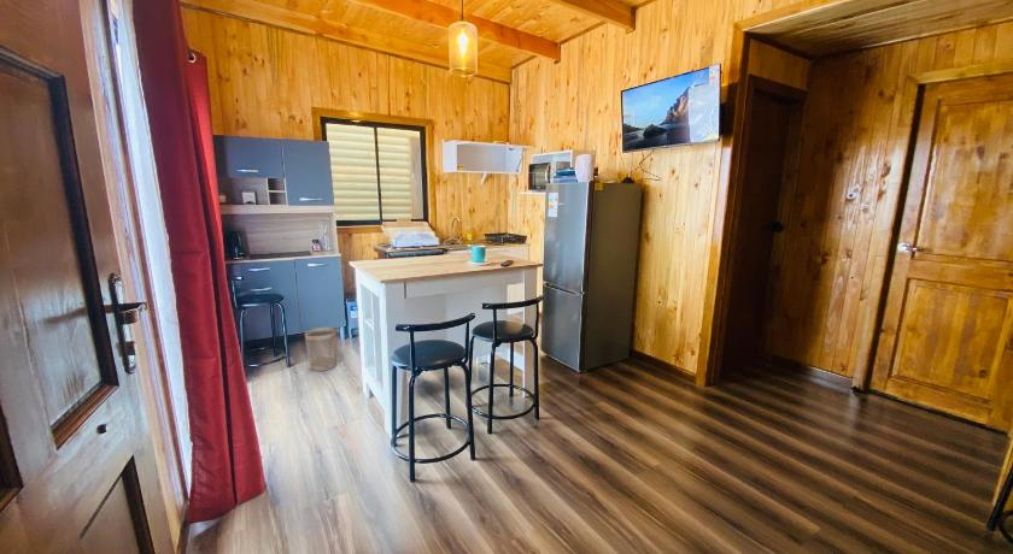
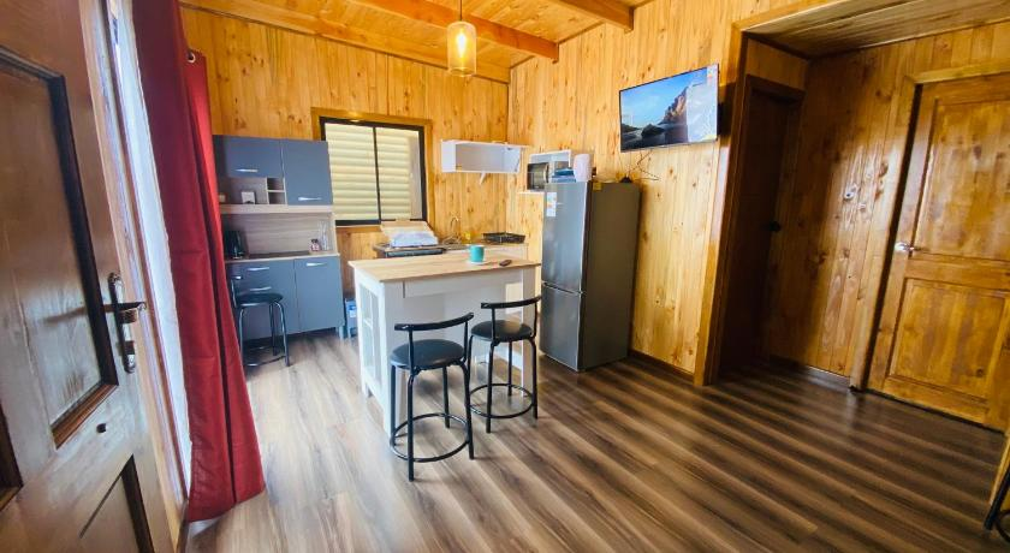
- wastebasket [304,326,339,372]
